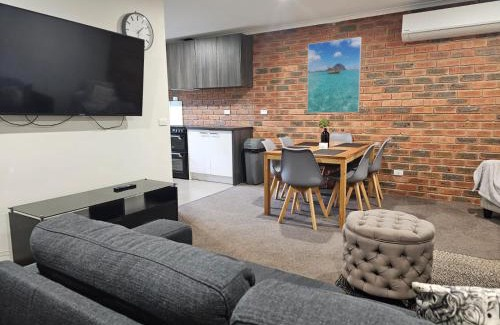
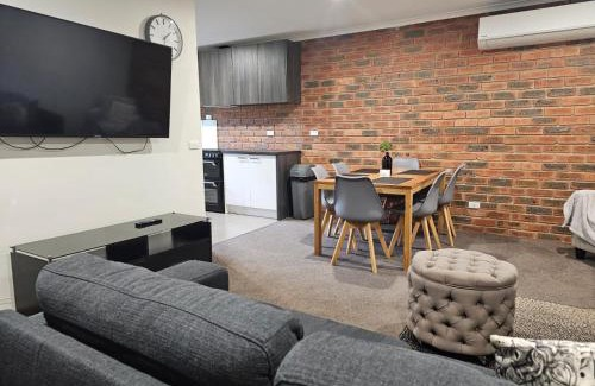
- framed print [306,36,363,114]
